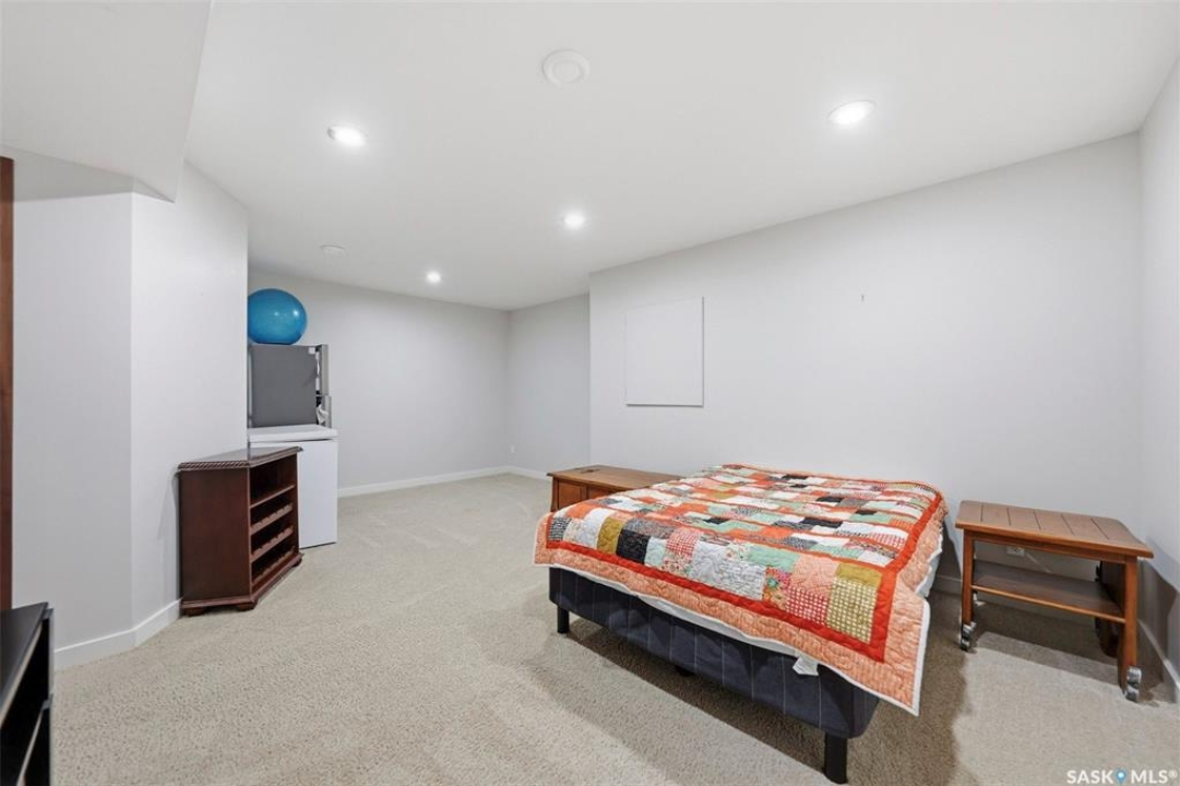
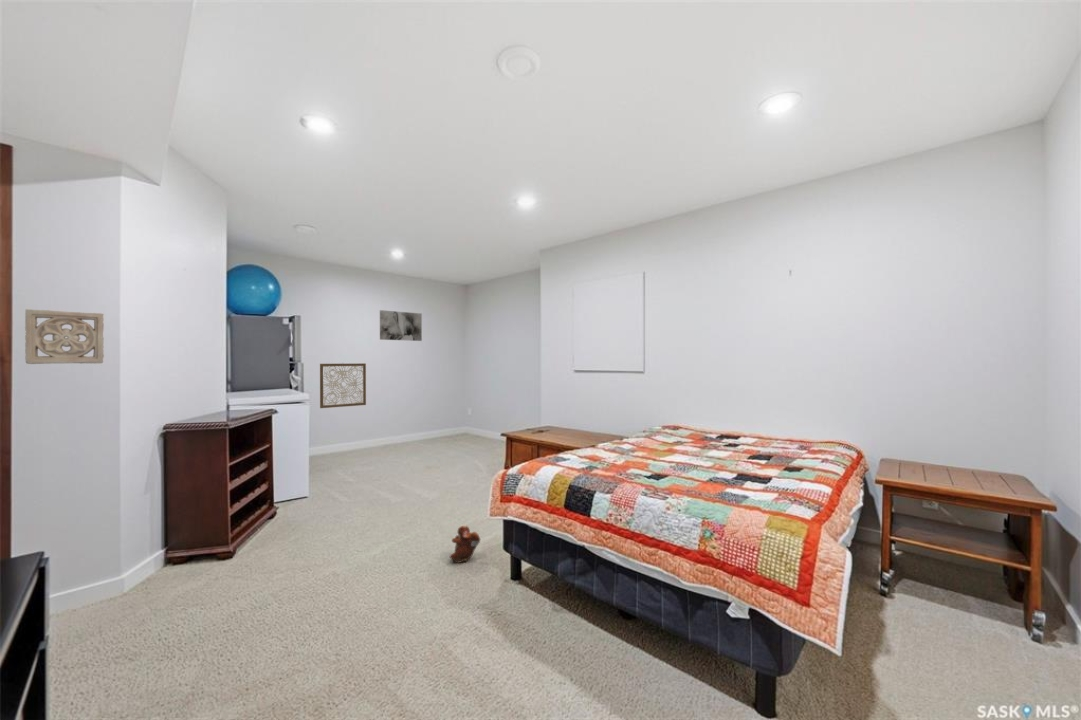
+ wall ornament [24,308,105,365]
+ wall art [319,362,367,409]
+ wall art [379,309,423,342]
+ plush toy [449,525,481,564]
